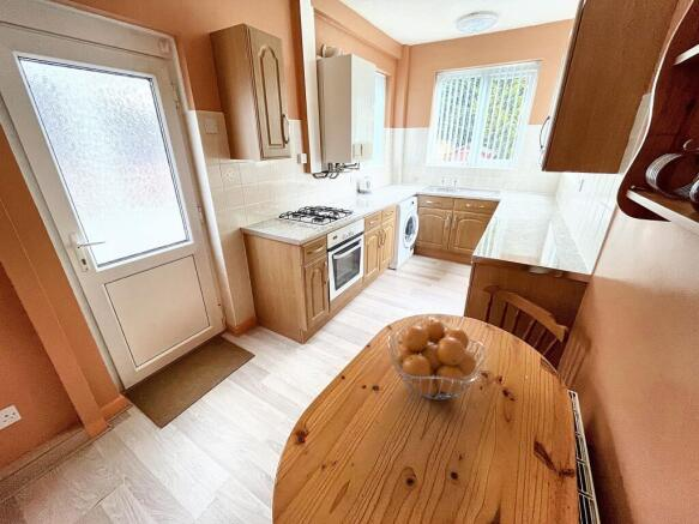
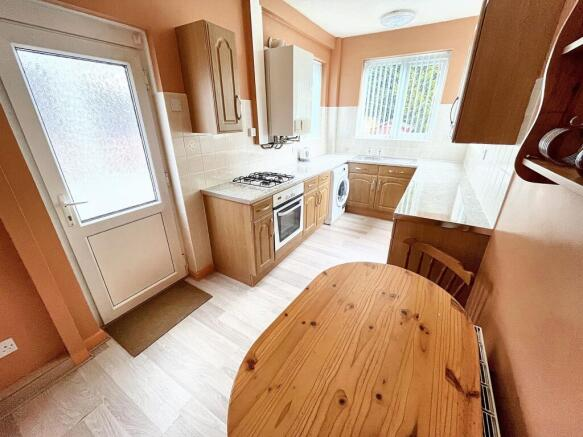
- fruit basket [387,317,487,400]
